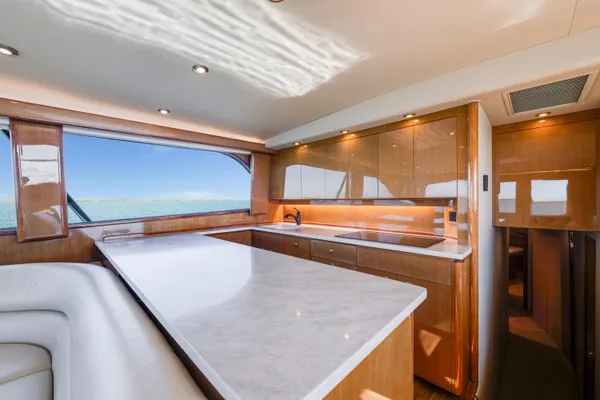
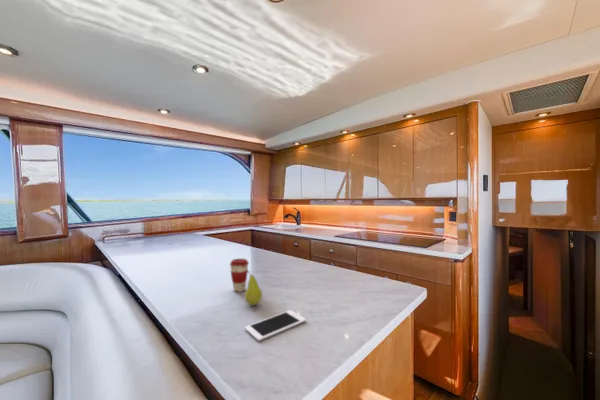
+ fruit [244,270,263,306]
+ coffee cup [229,258,250,293]
+ cell phone [244,309,307,342]
